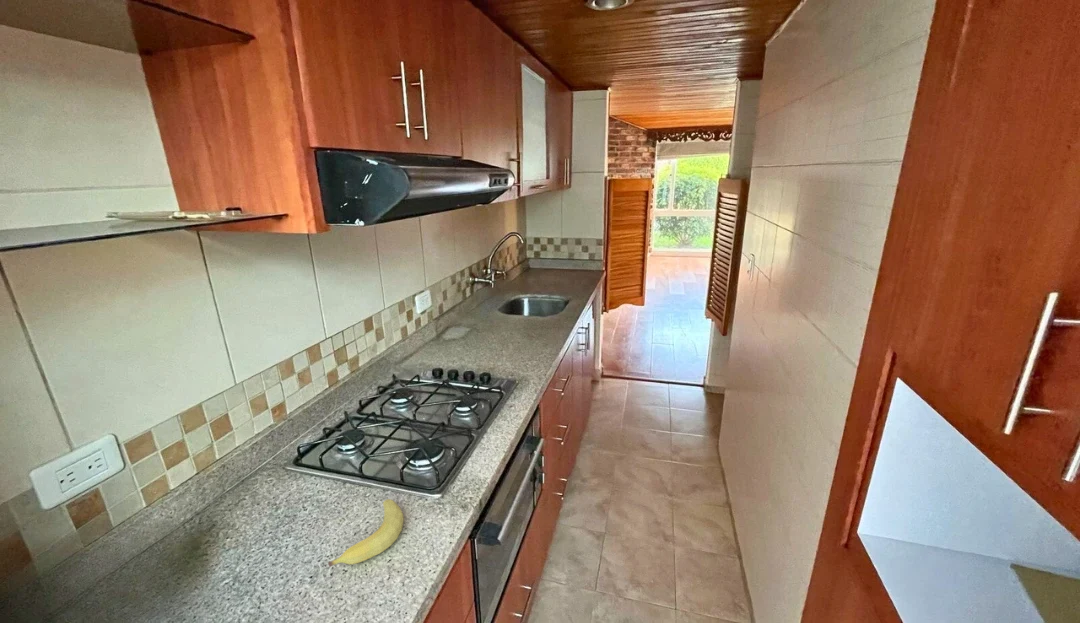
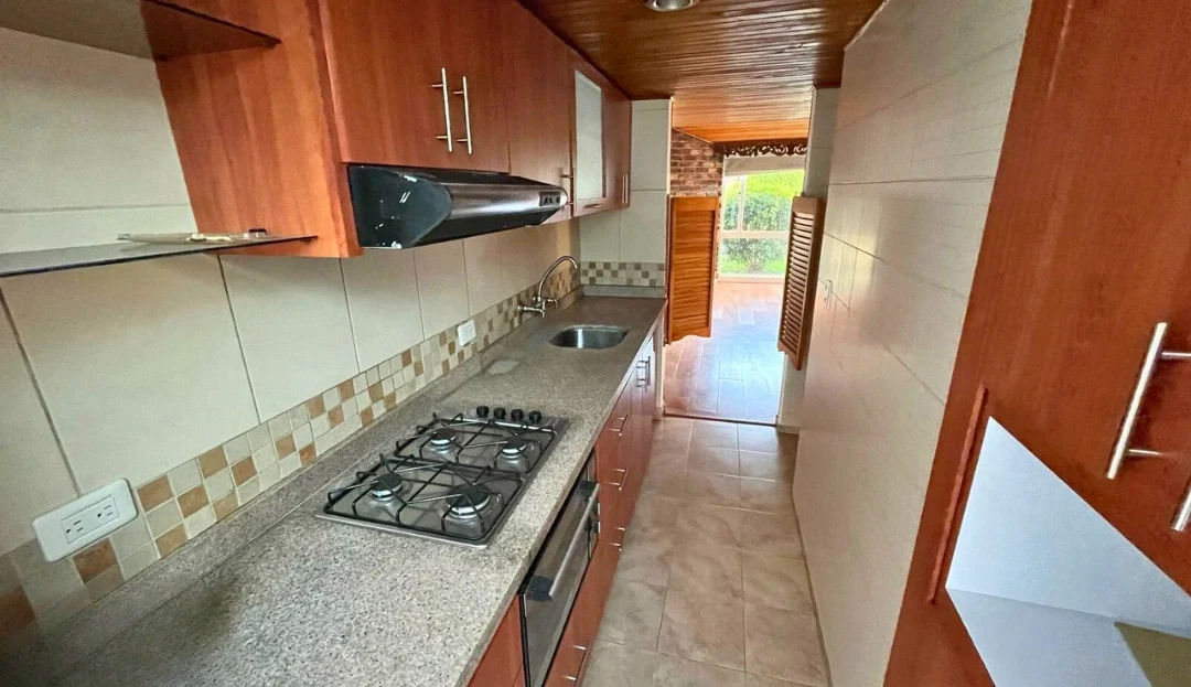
- fruit [327,498,405,568]
